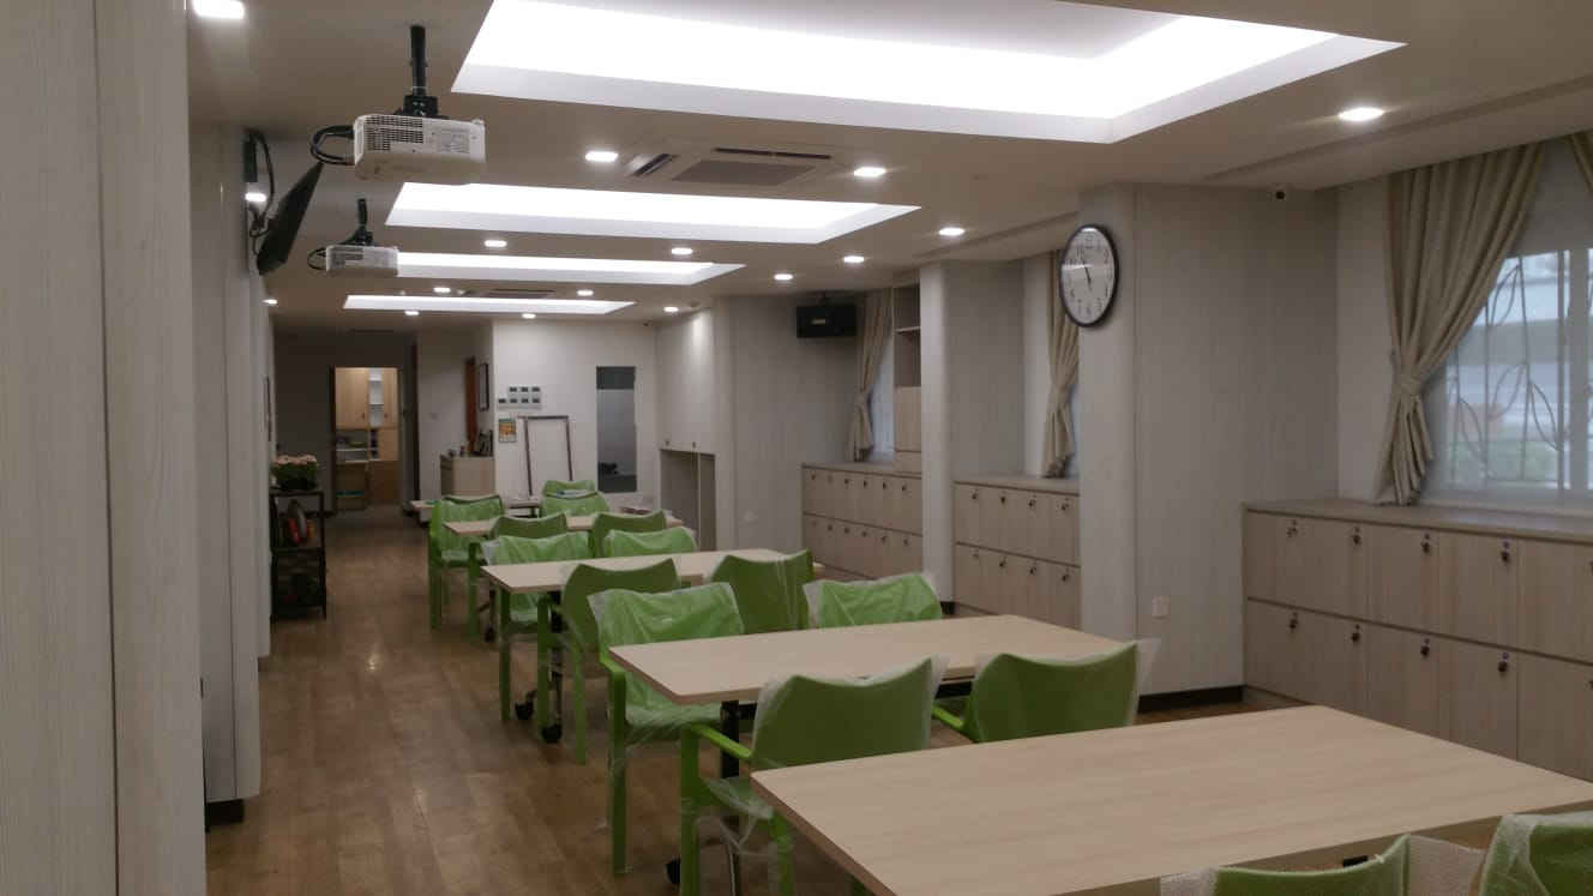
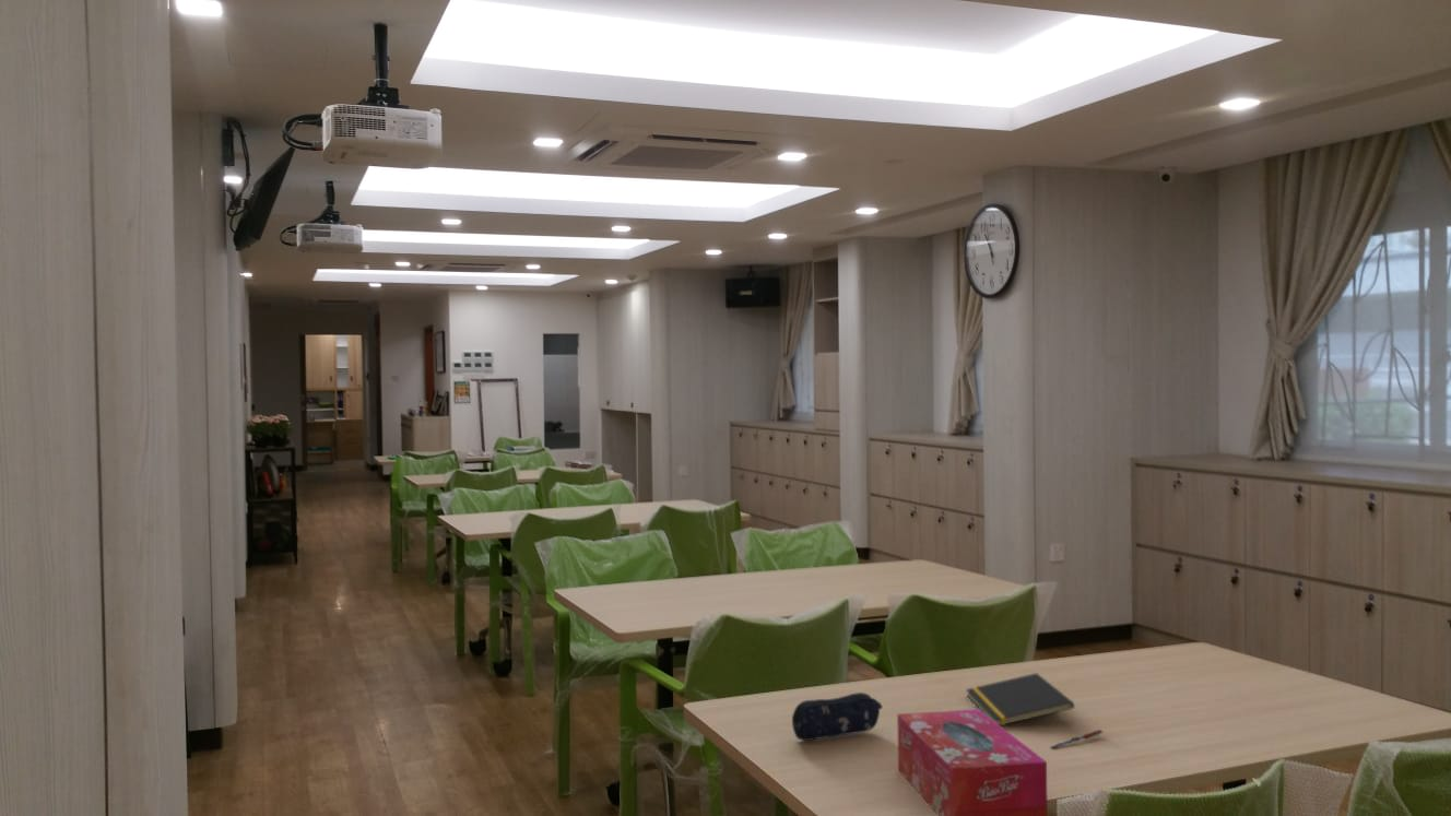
+ notepad [965,672,1075,726]
+ pen [1049,729,1104,749]
+ pencil case [791,691,884,742]
+ tissue box [896,708,1049,816]
